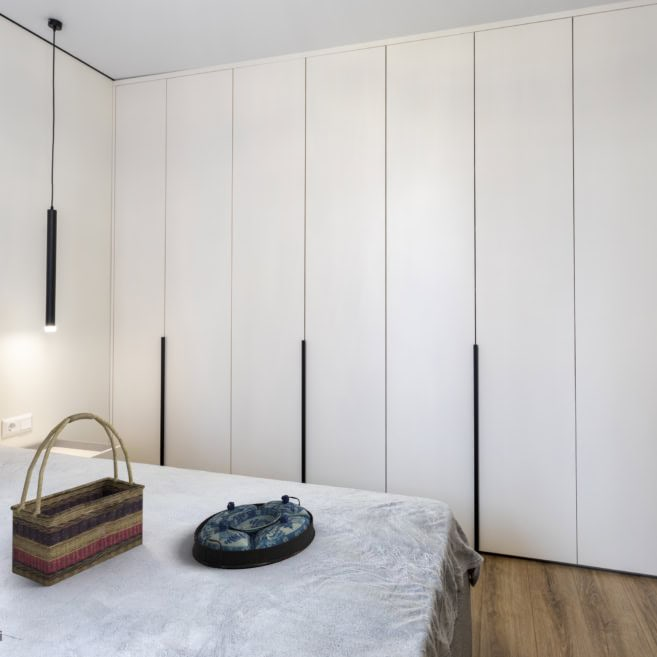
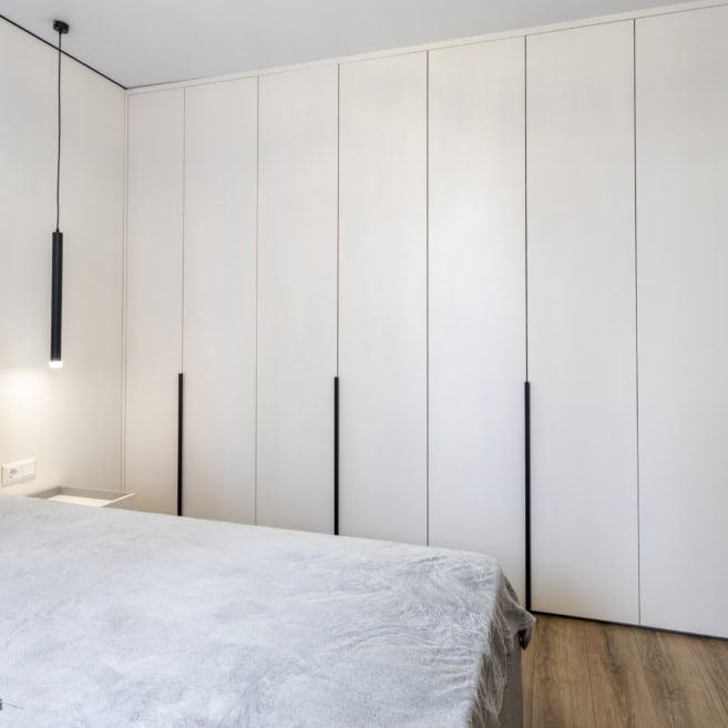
- serving tray [191,494,316,569]
- woven basket [9,412,146,587]
